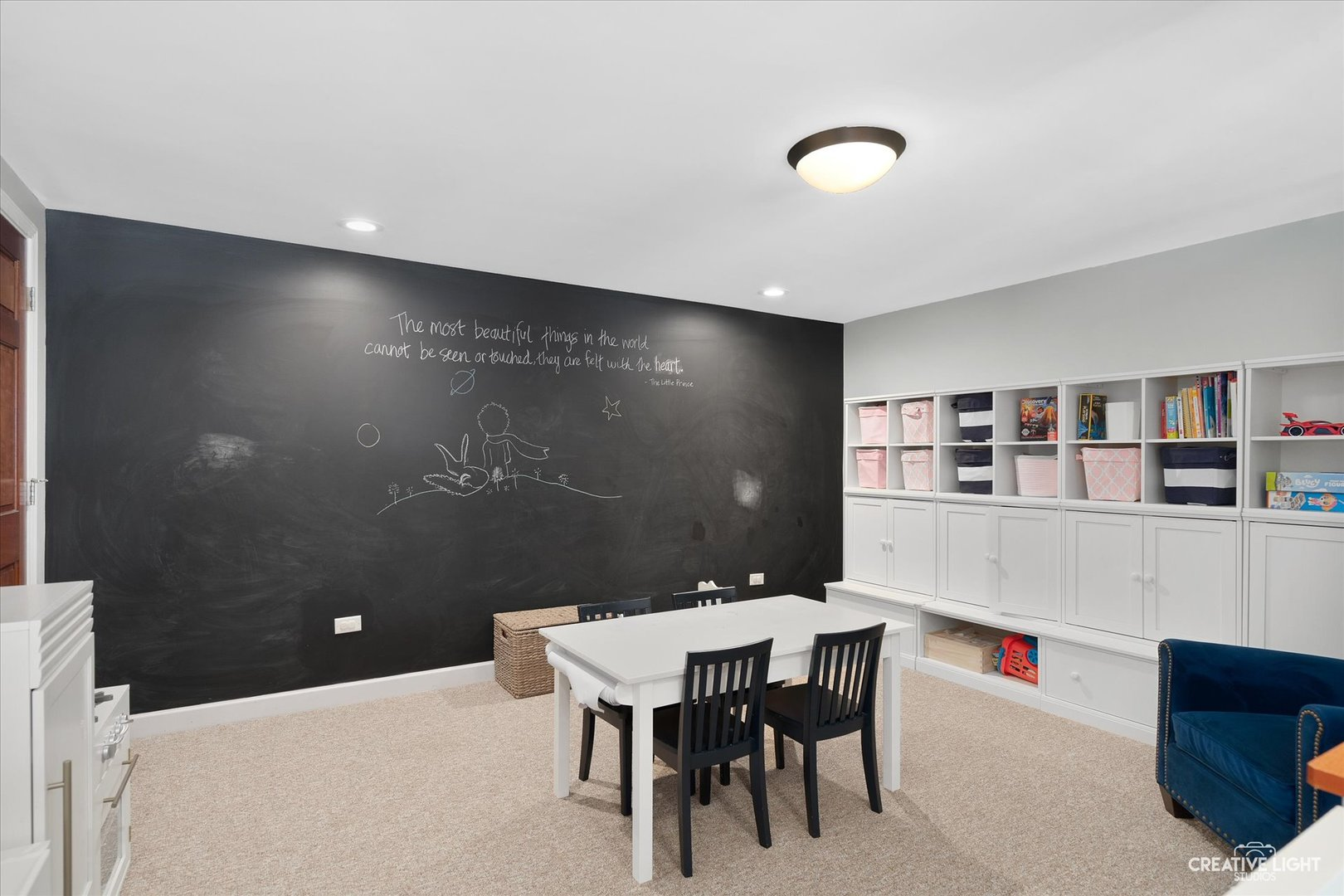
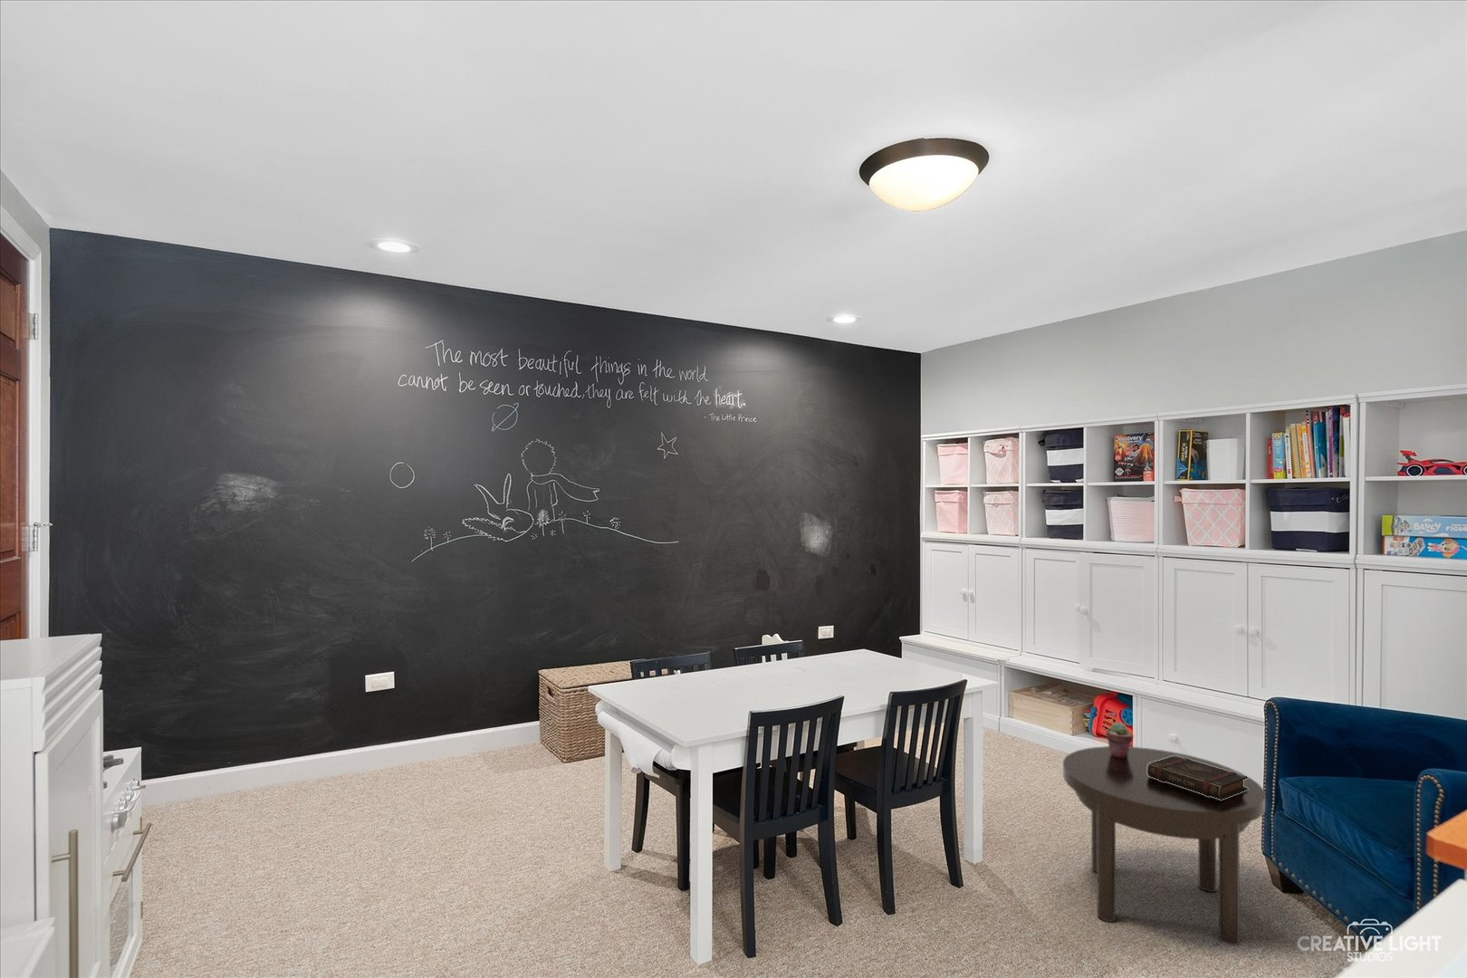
+ book [1147,755,1248,800]
+ side table [1062,746,1266,946]
+ potted succulent [1105,720,1135,758]
